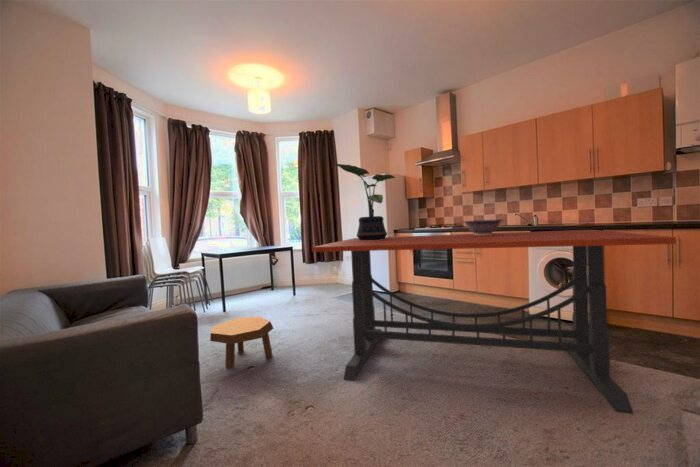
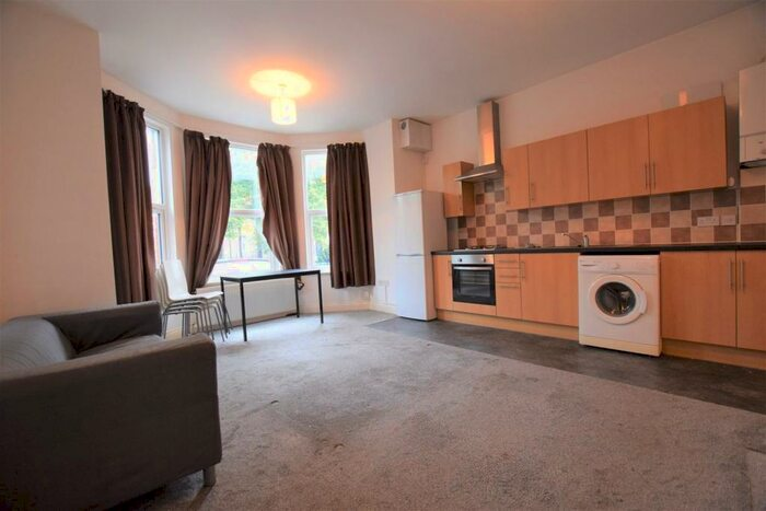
- dining table [311,229,677,415]
- footstool [209,316,275,370]
- potted plant [334,163,397,240]
- decorative bowl [462,218,504,235]
